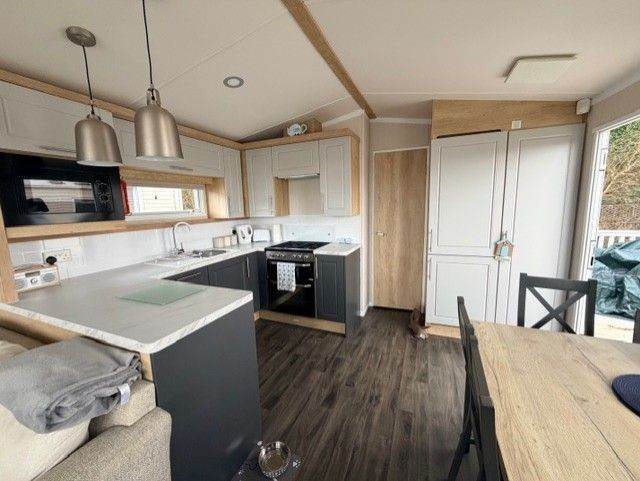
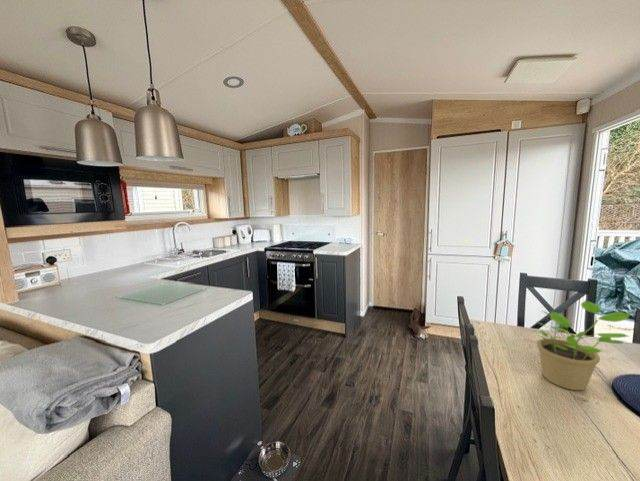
+ potted plant [531,300,631,391]
